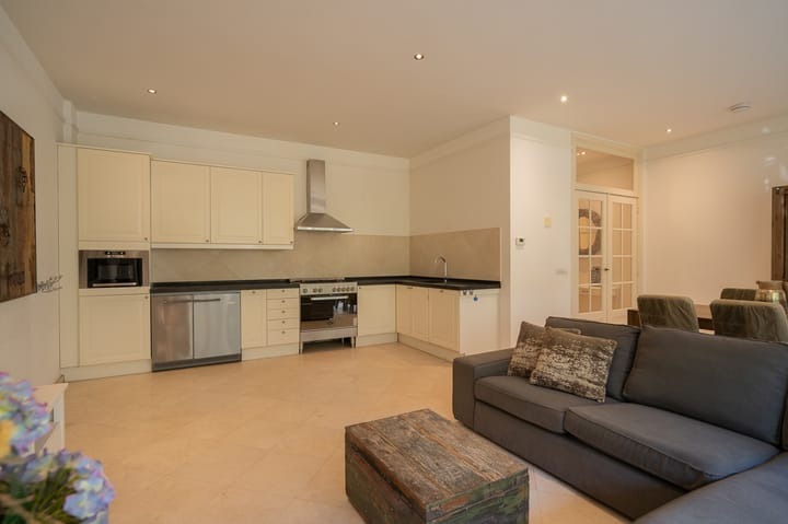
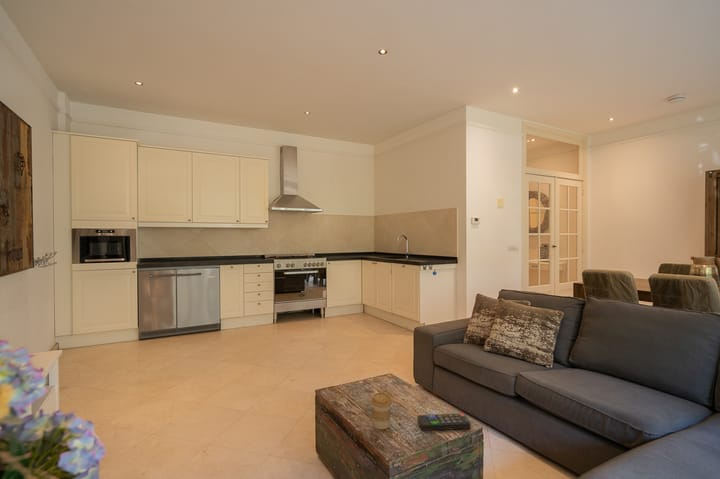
+ coffee cup [370,391,393,430]
+ remote control [416,412,472,432]
